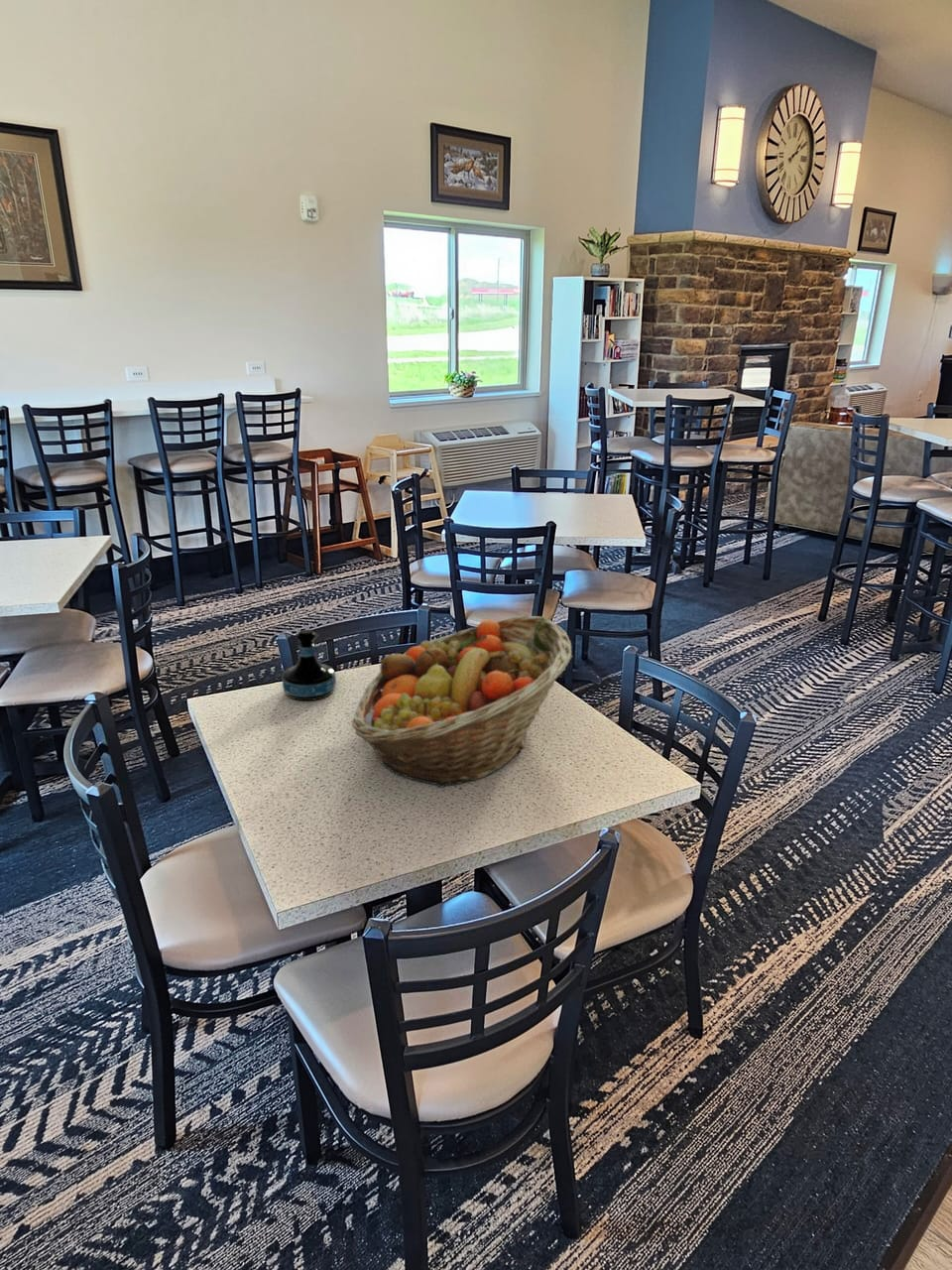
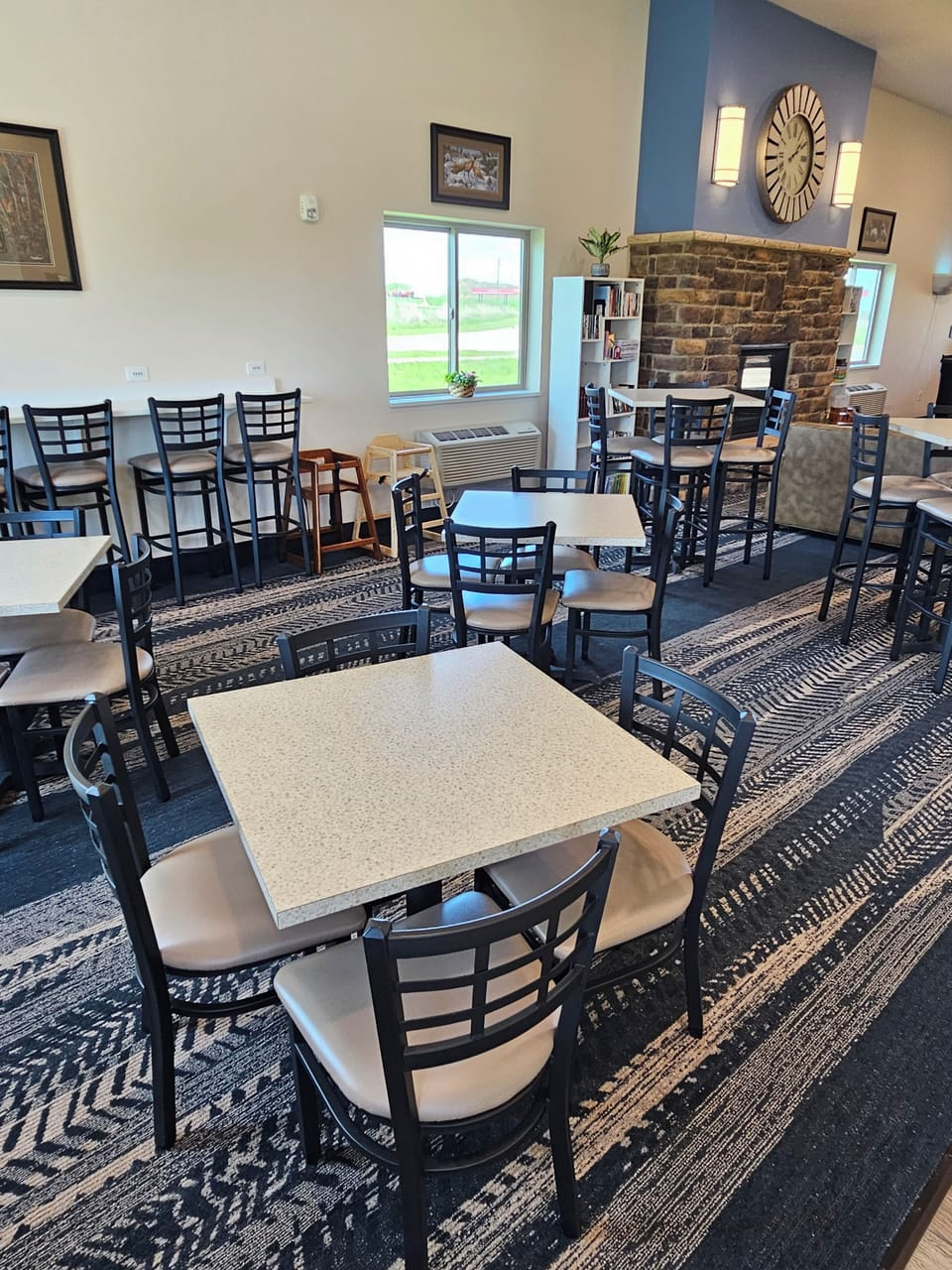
- tequila bottle [282,628,337,701]
- fruit basket [351,614,574,789]
